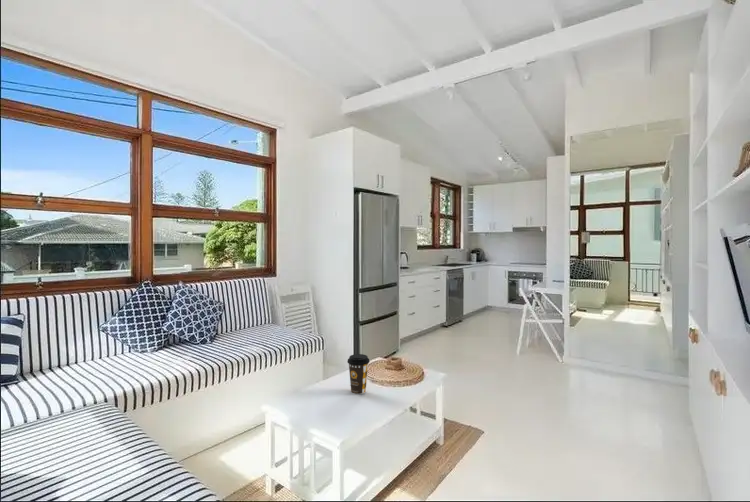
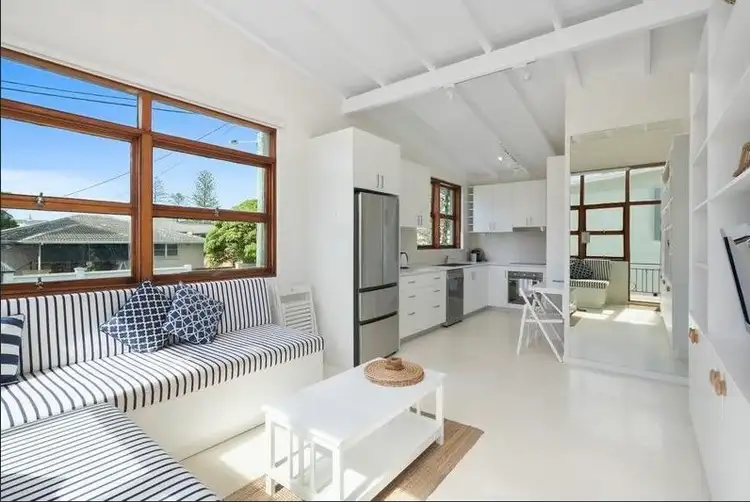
- coffee cup [347,353,371,395]
